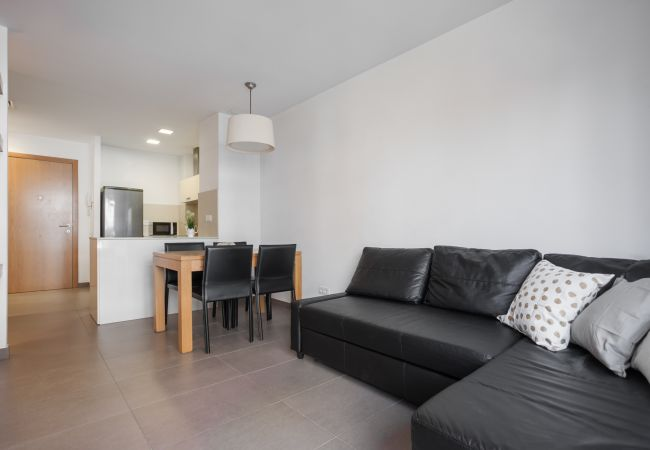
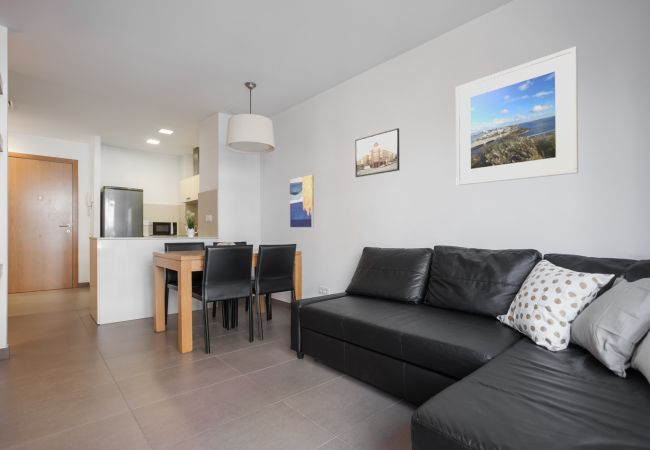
+ wall art [289,174,315,228]
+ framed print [455,45,579,186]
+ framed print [354,127,400,178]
